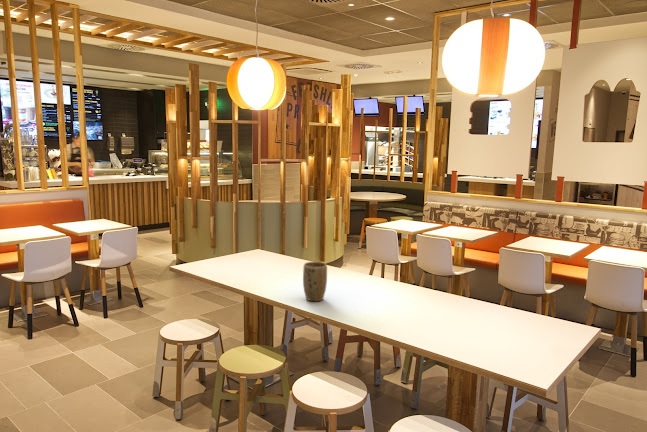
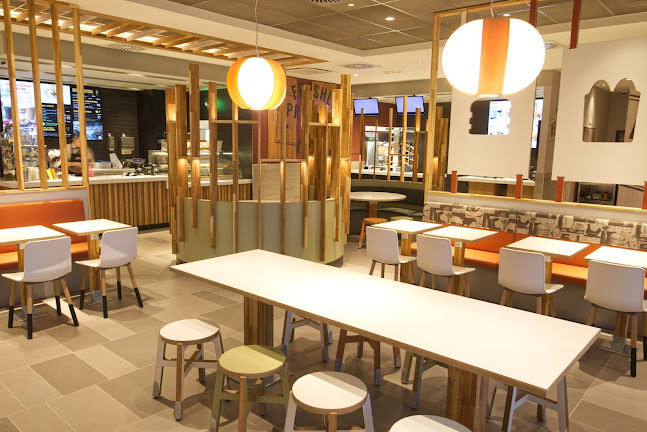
- plant pot [302,261,328,302]
